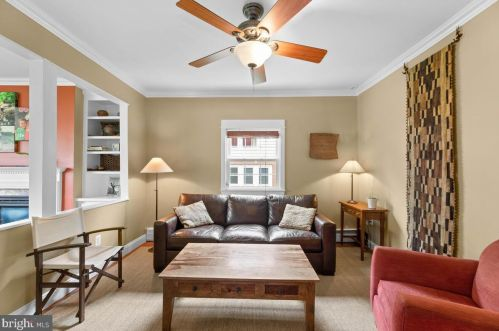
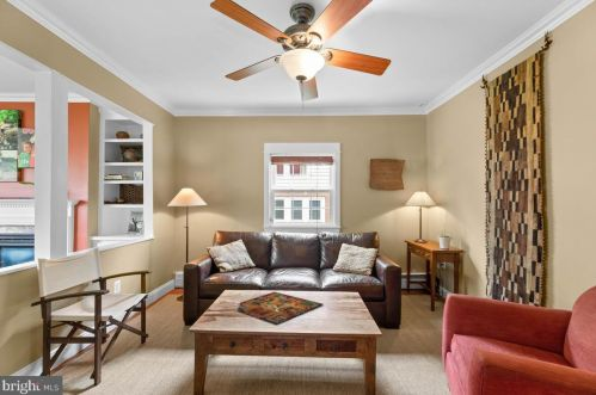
+ gameboard [236,291,324,326]
